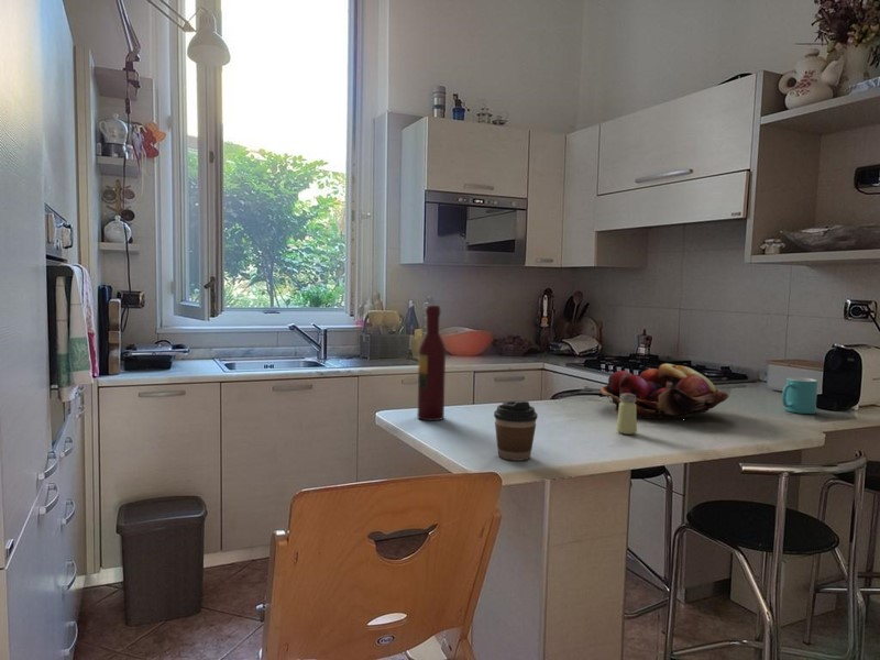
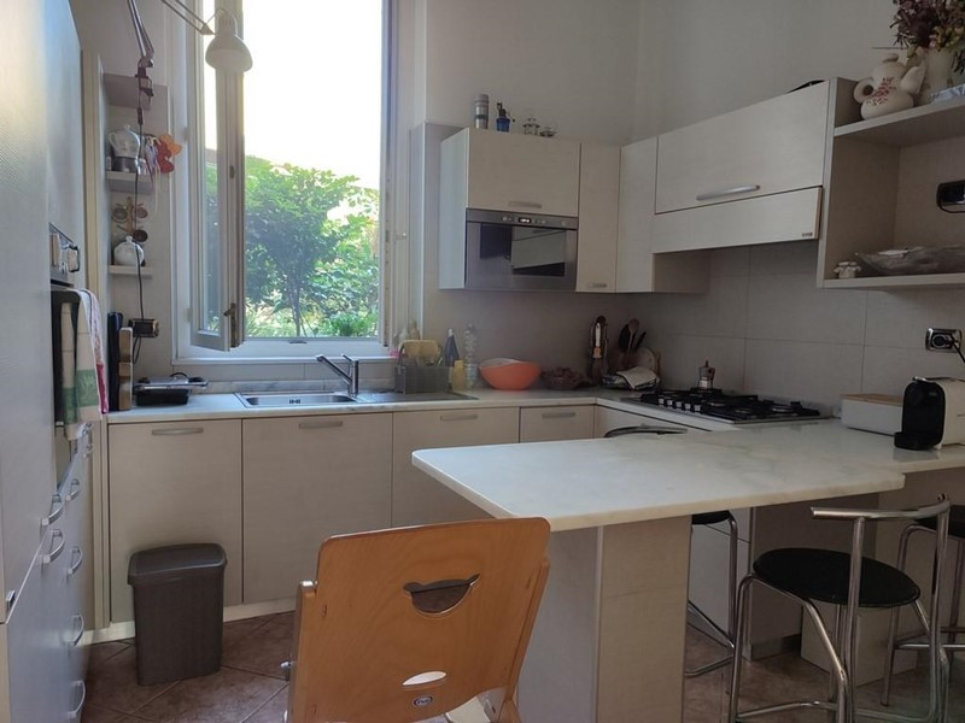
- mug [781,376,818,415]
- wine bottle [417,305,447,421]
- fruit basket [600,363,730,420]
- saltshaker [615,394,638,436]
- coffee cup [493,400,539,462]
